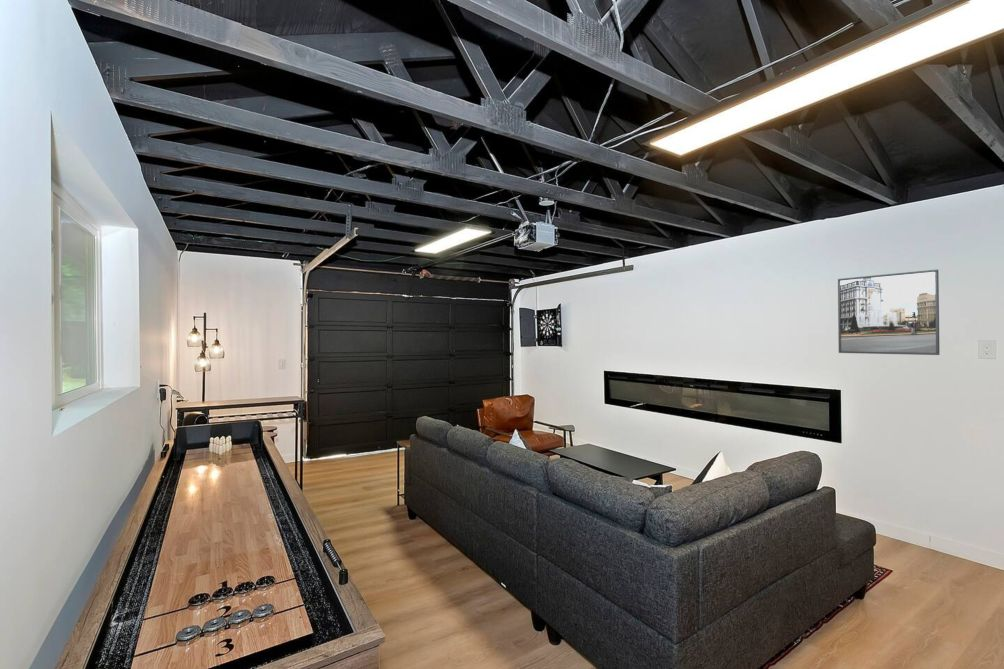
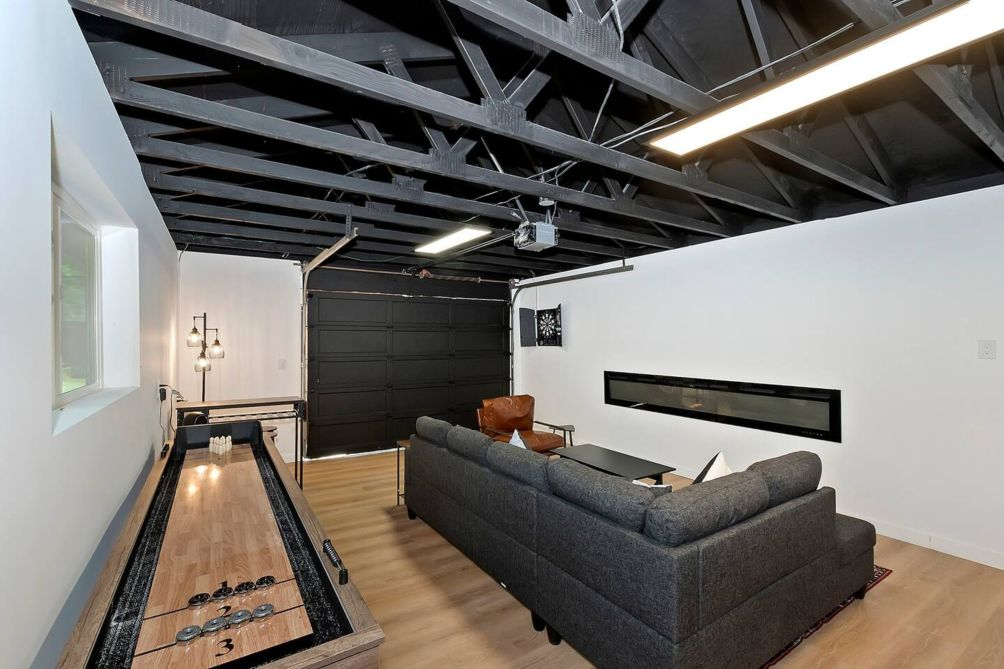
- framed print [837,269,940,356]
